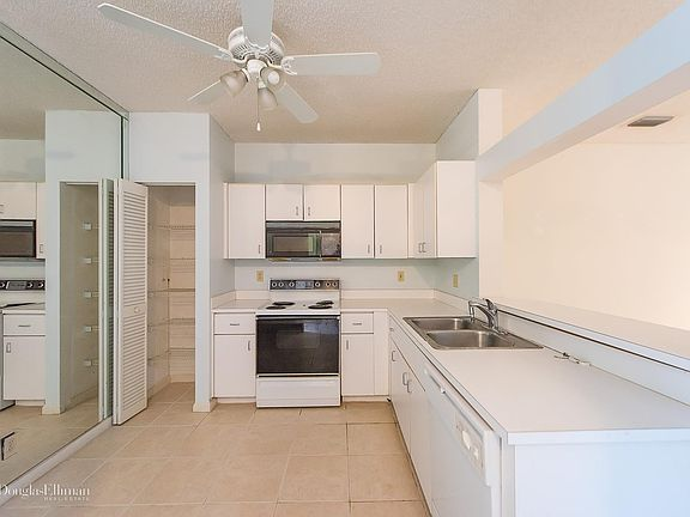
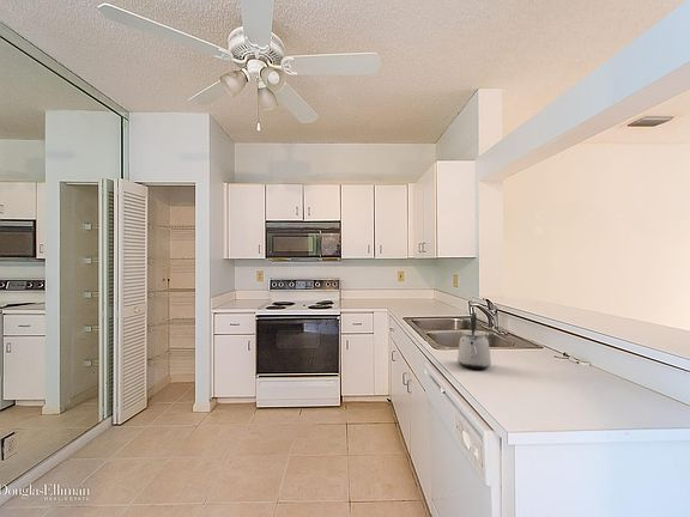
+ kettle [456,311,492,370]
